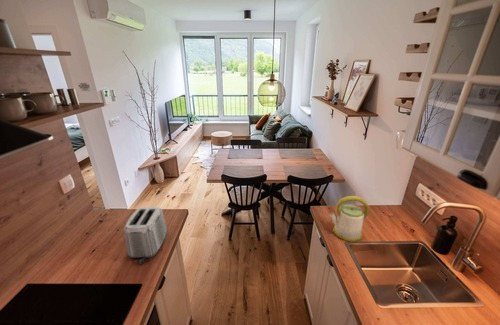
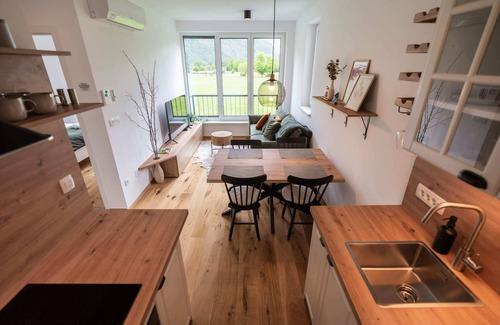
- kettle [329,195,370,243]
- toaster [123,206,168,266]
